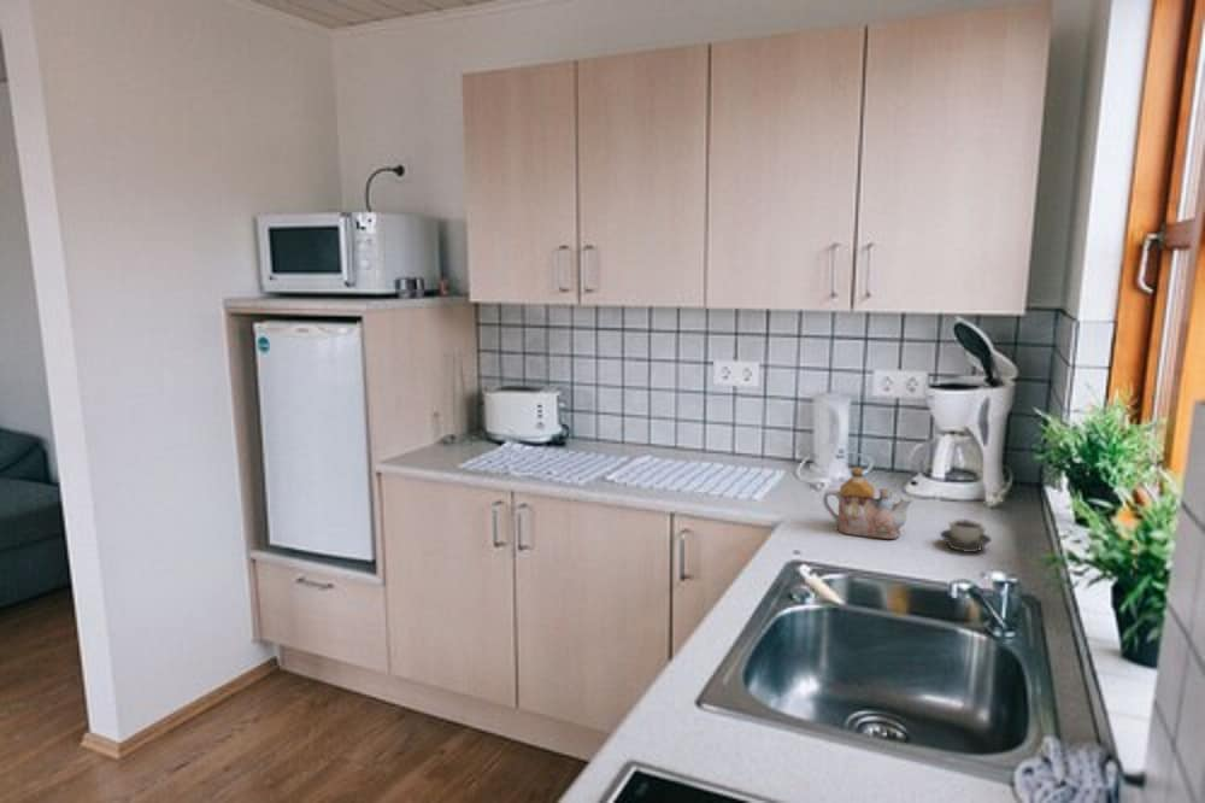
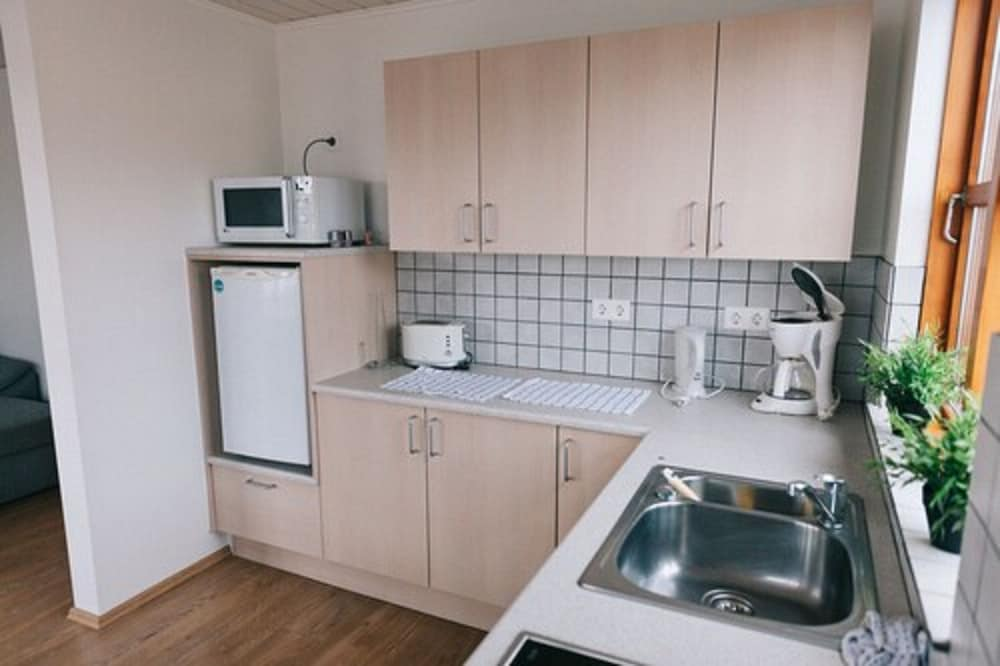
- cup [939,517,993,553]
- teapot [822,465,913,540]
